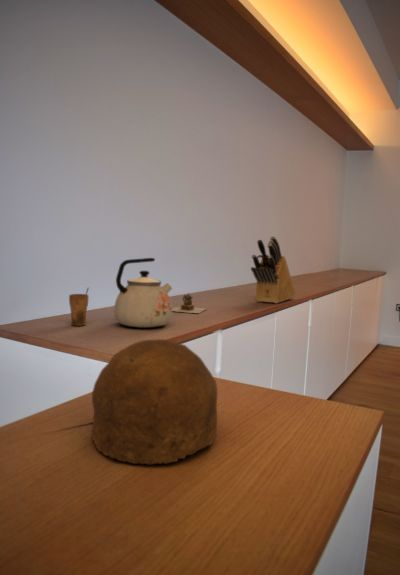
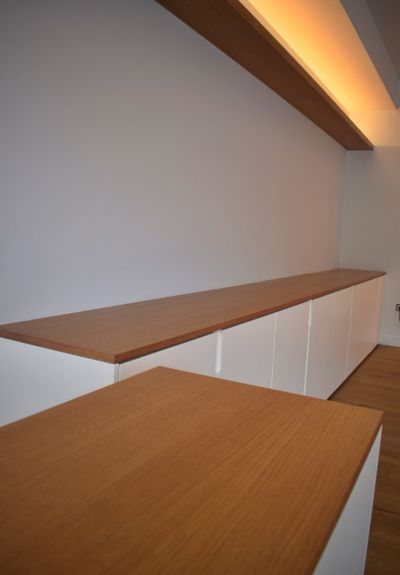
- bowl [90,338,219,465]
- knife block [250,235,296,304]
- kettle [113,257,173,328]
- teapot [172,292,206,314]
- cup [68,287,90,327]
